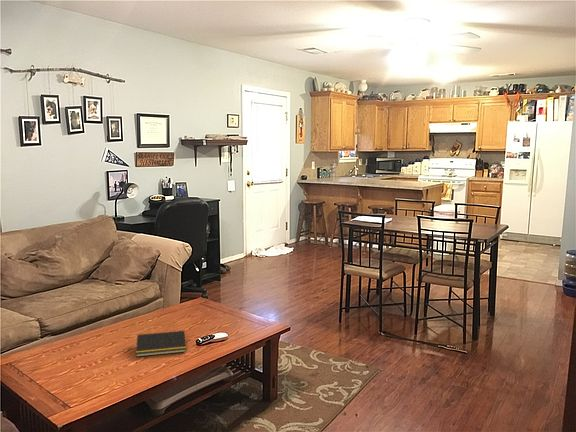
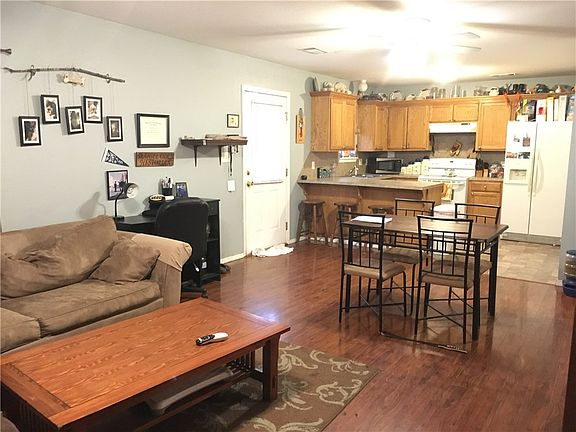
- notepad [135,330,187,358]
